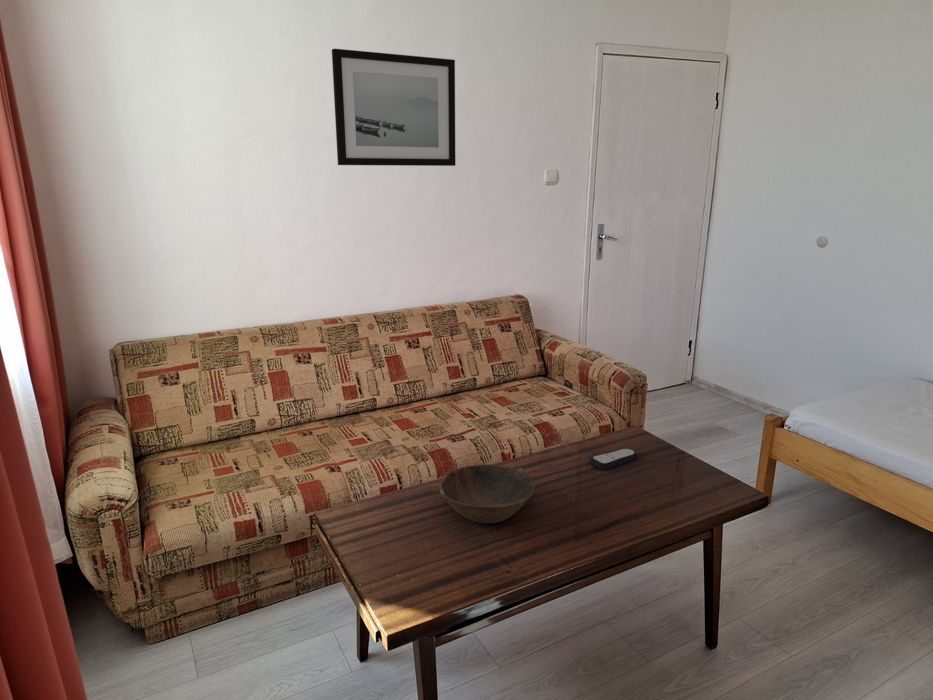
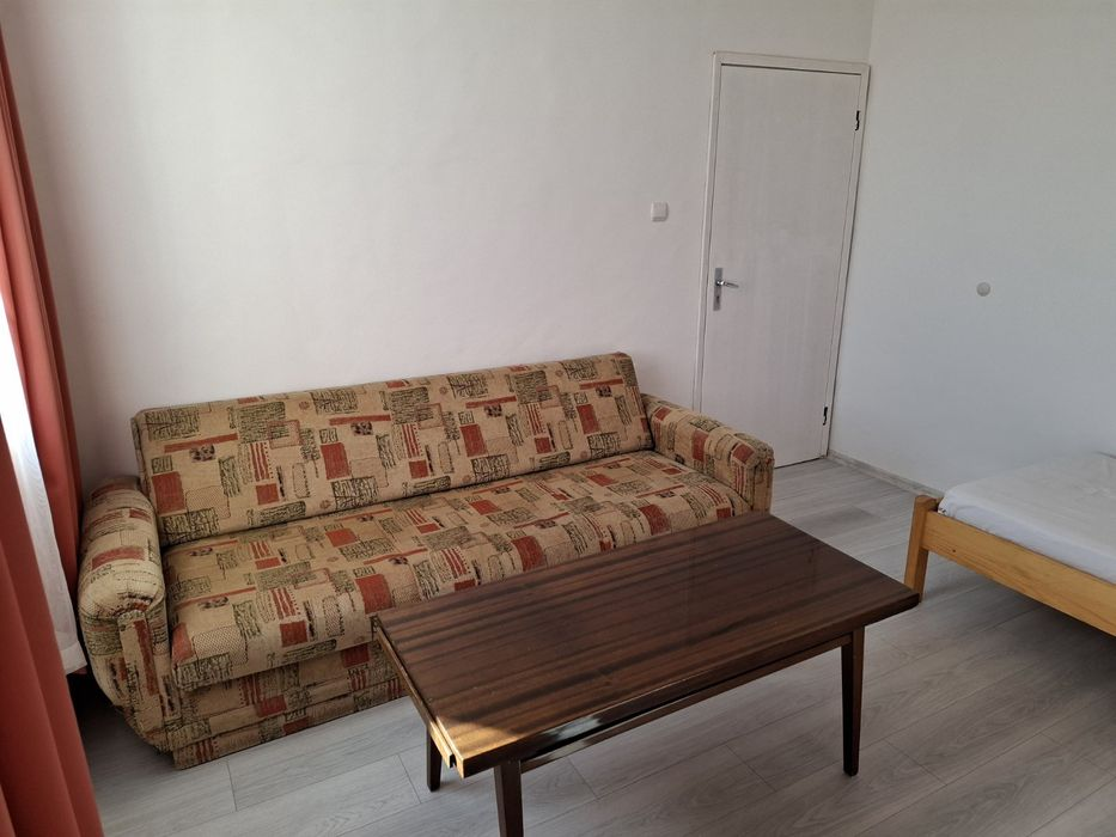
- remote control [589,447,639,470]
- wall art [331,48,456,167]
- bowl [439,463,536,524]
